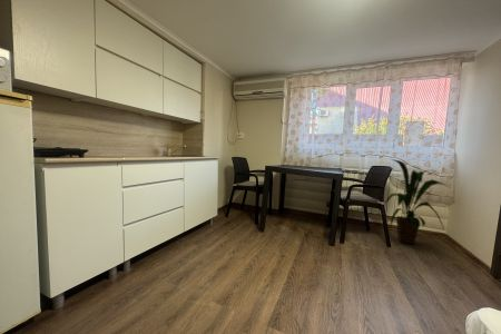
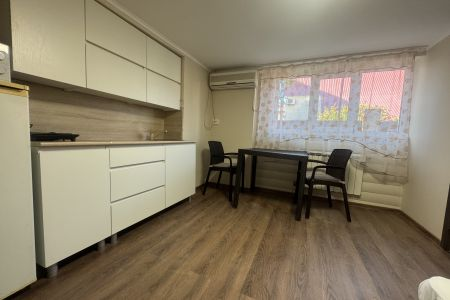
- house plant [383,158,450,245]
